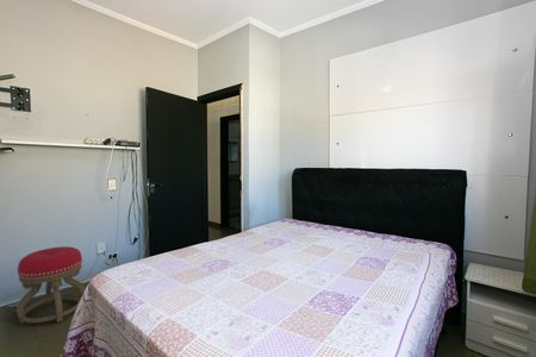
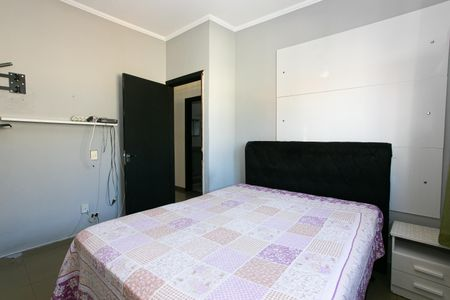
- stool [15,245,86,325]
